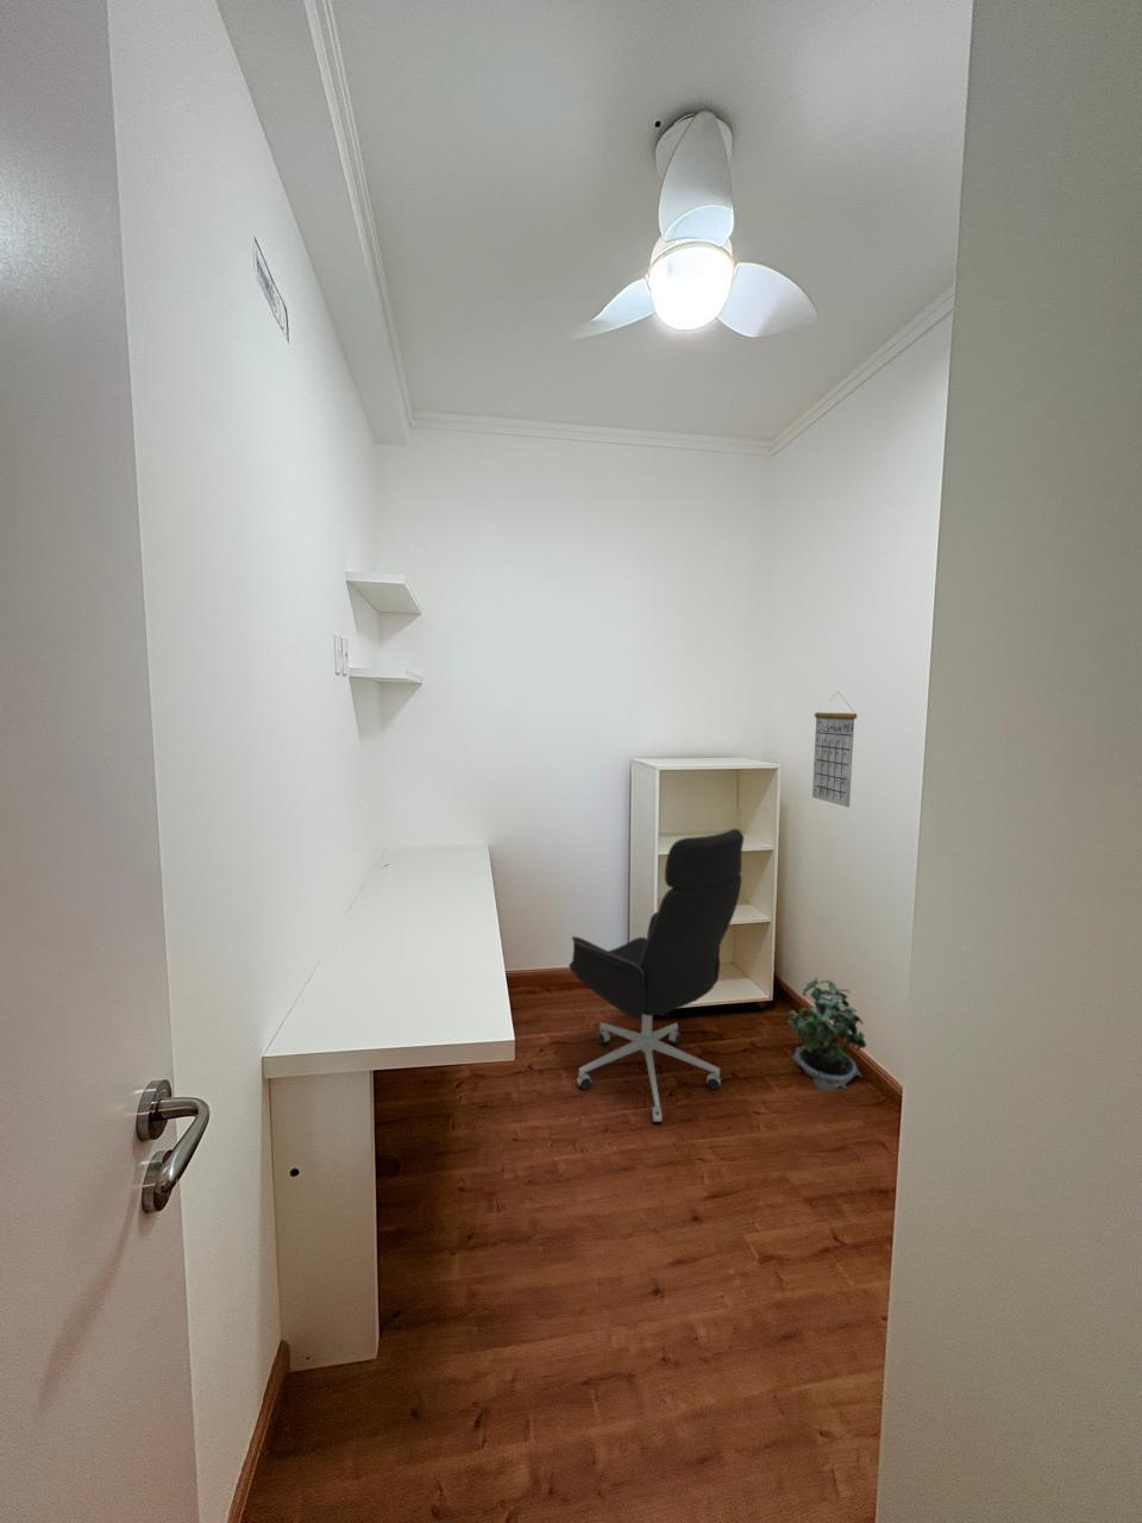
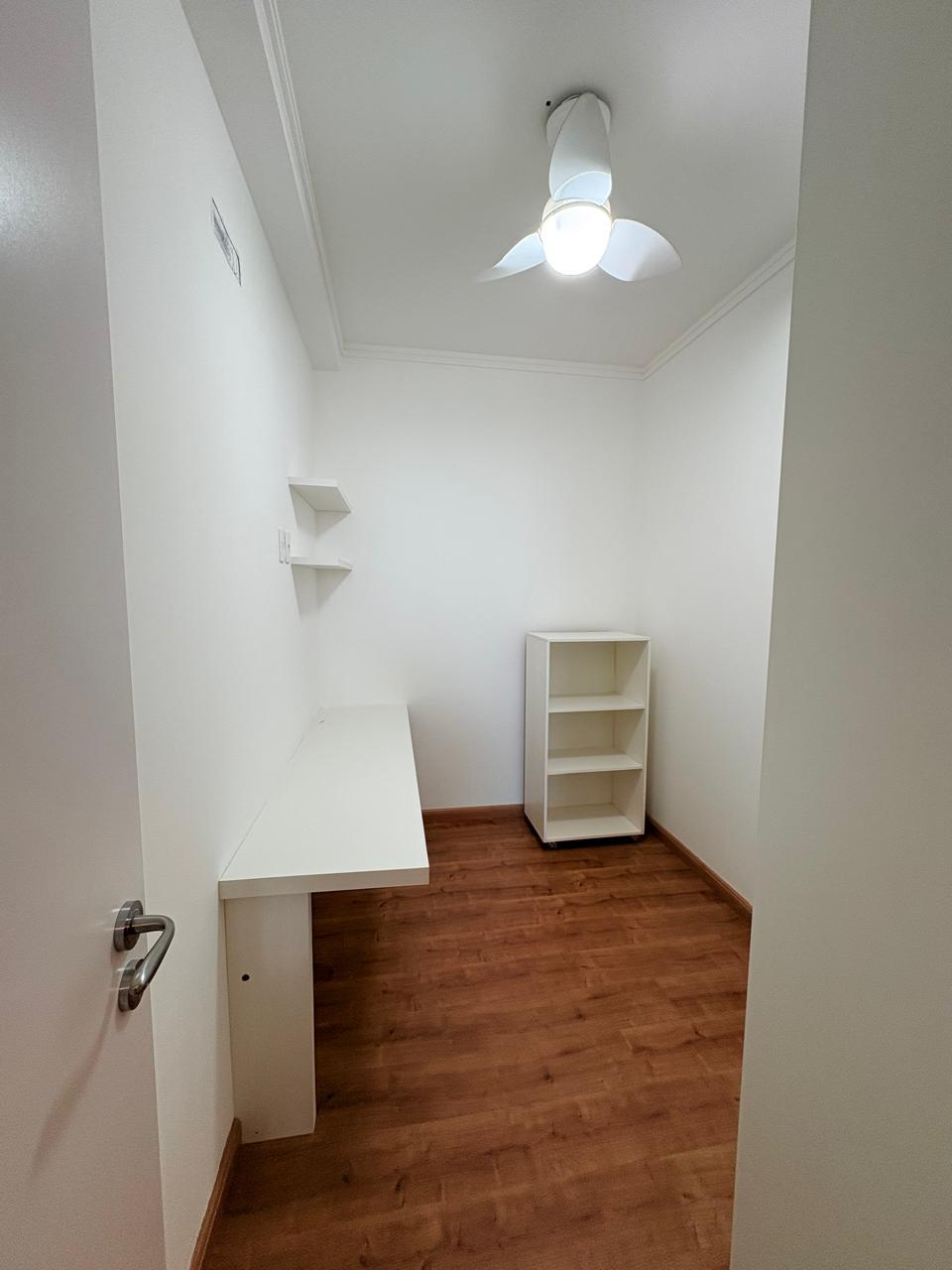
- potted plant [786,977,867,1092]
- office chair [567,827,745,1124]
- calendar [811,690,858,809]
